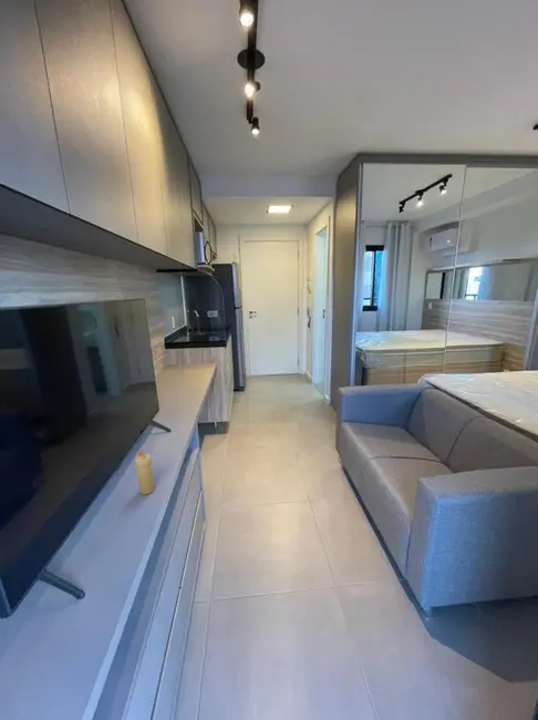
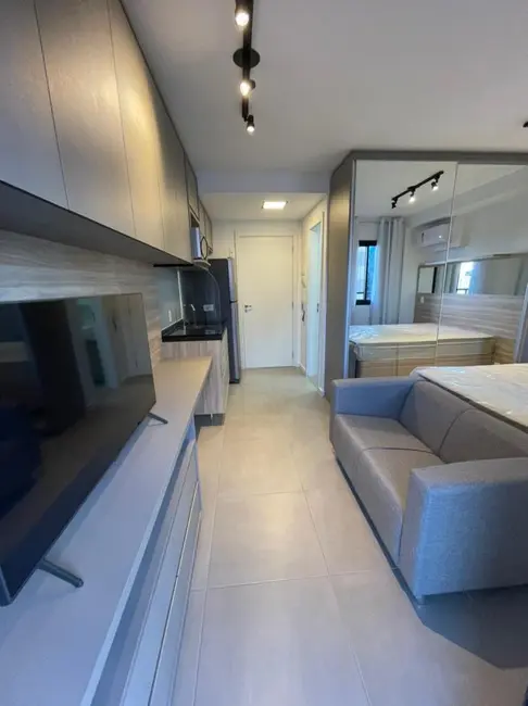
- candle [134,449,156,495]
